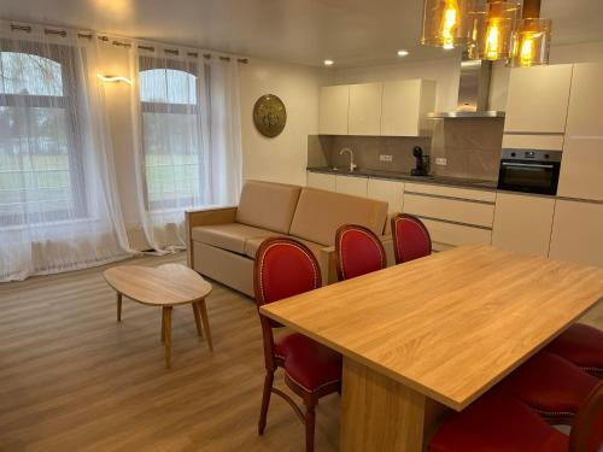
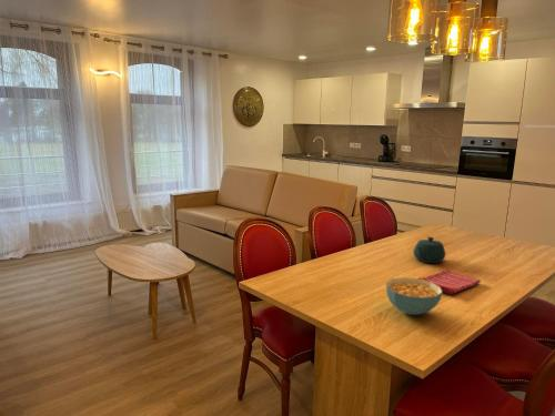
+ dish towel [417,268,482,295]
+ teapot [412,235,446,264]
+ cereal bowl [385,276,444,316]
